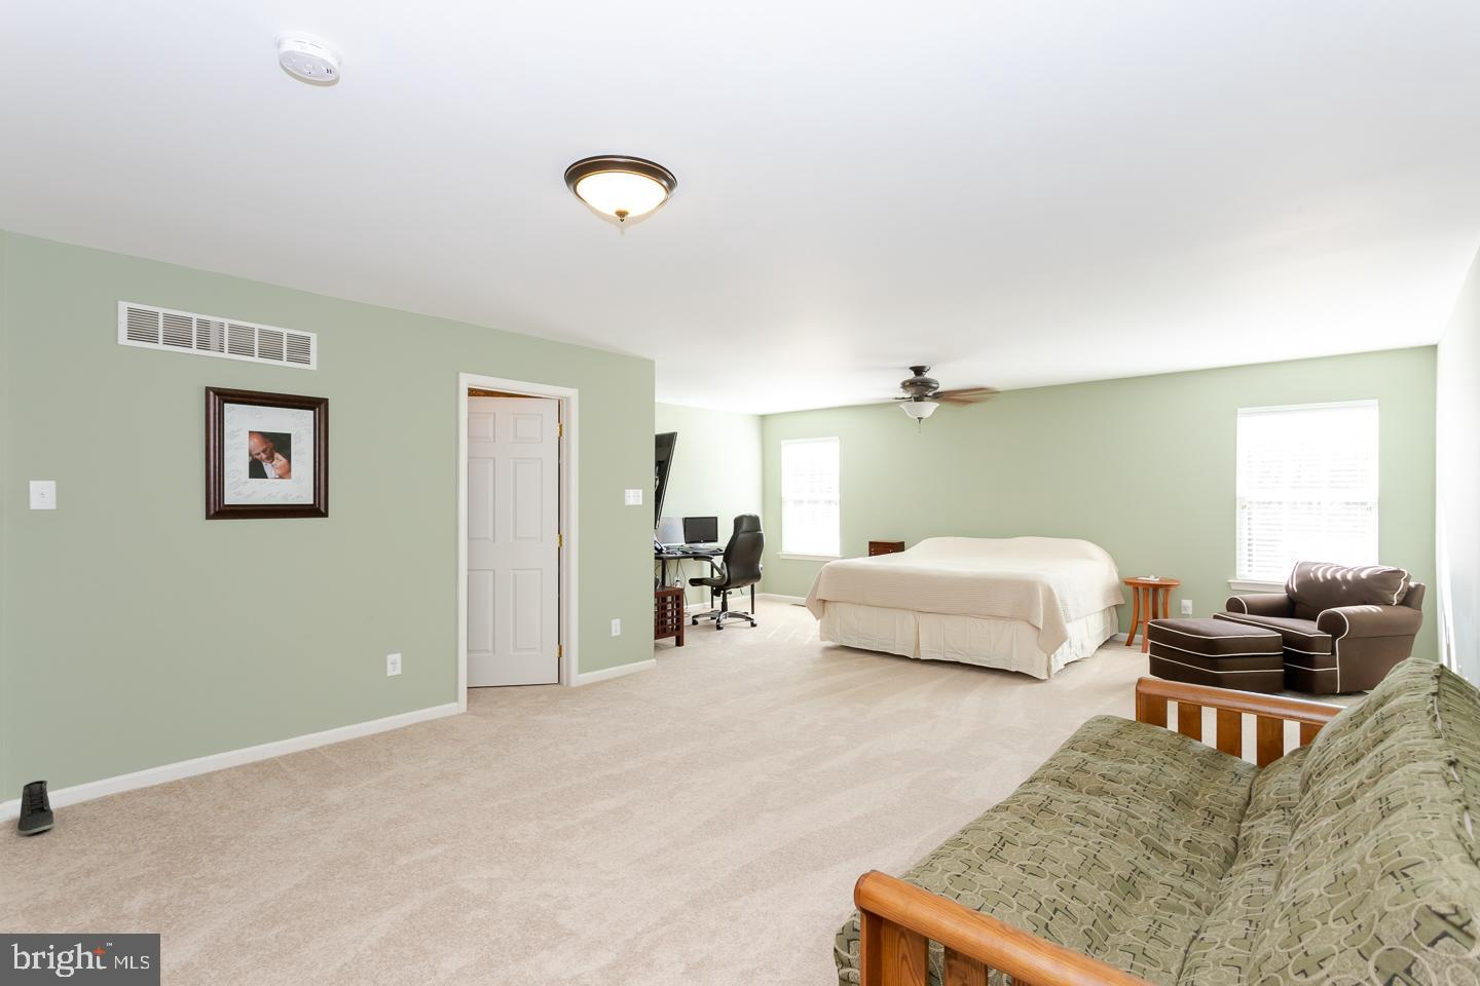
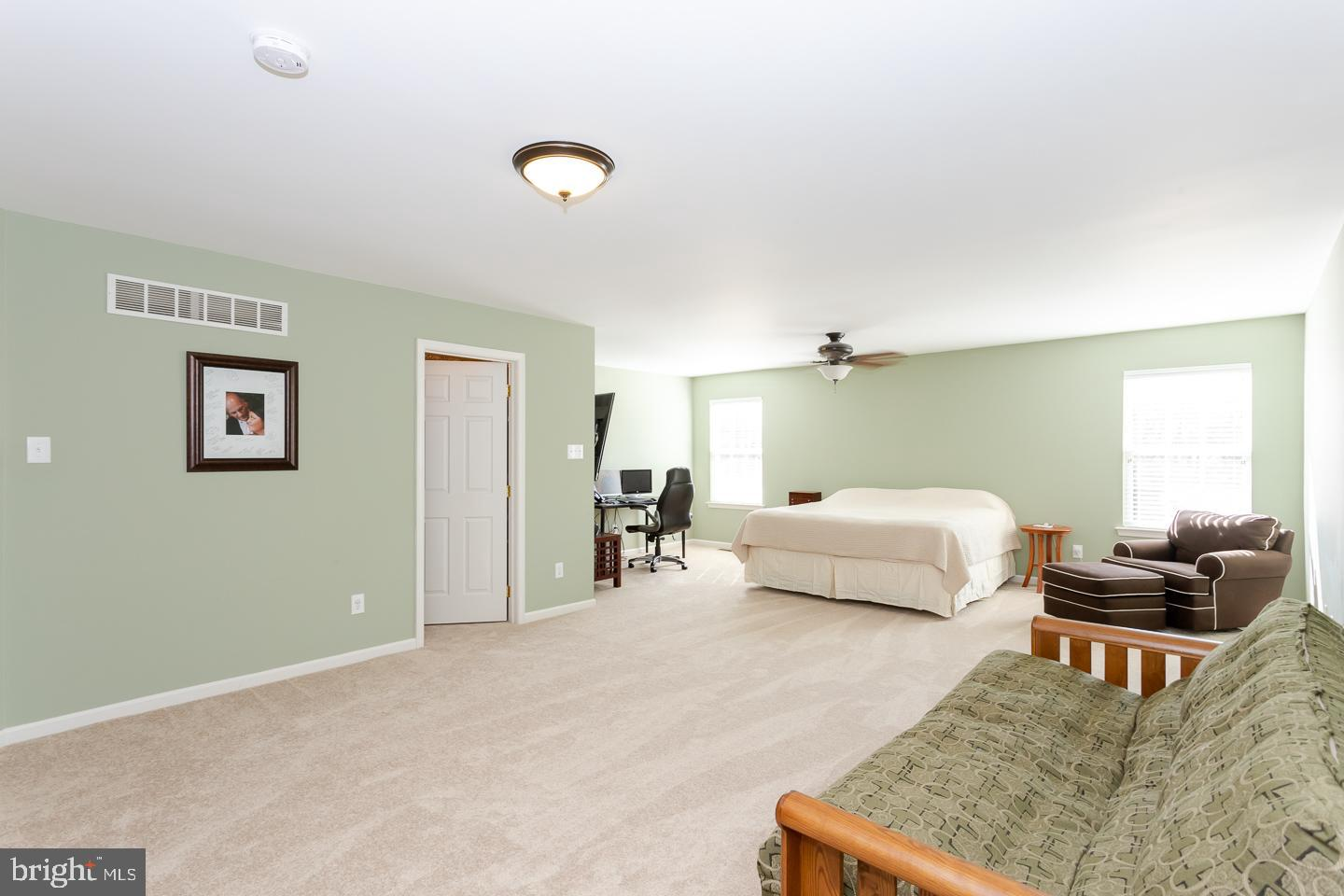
- sneaker [17,779,55,835]
